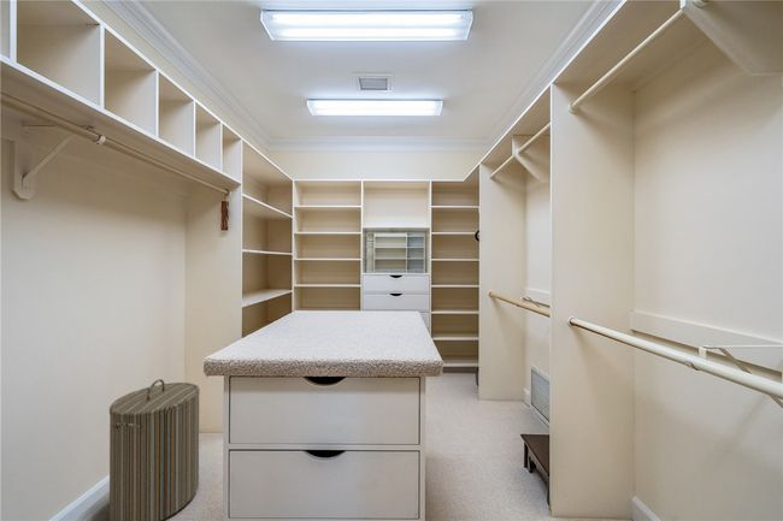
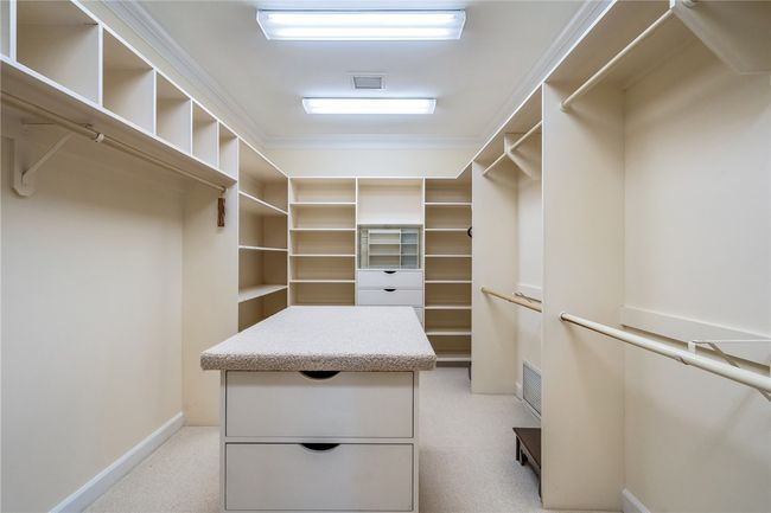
- laundry hamper [108,378,201,521]
